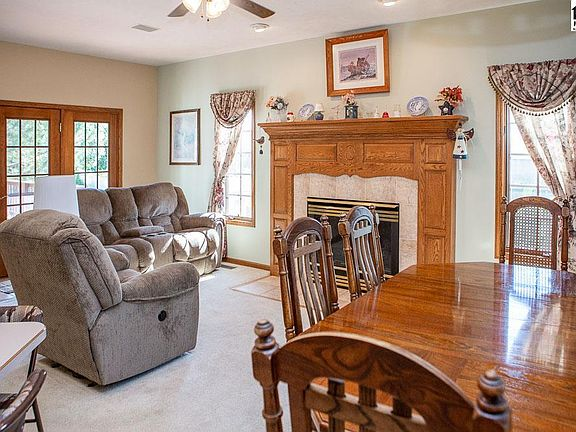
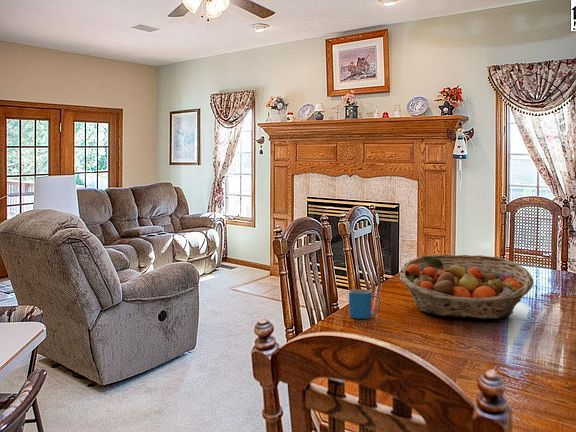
+ fruit basket [399,254,535,320]
+ mug [348,289,381,320]
